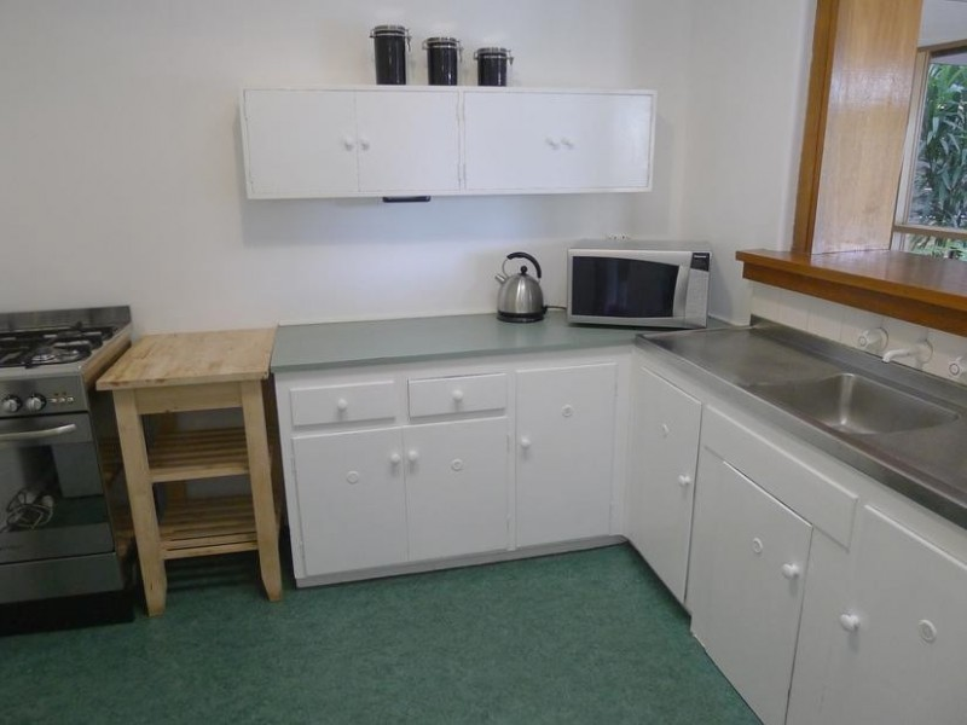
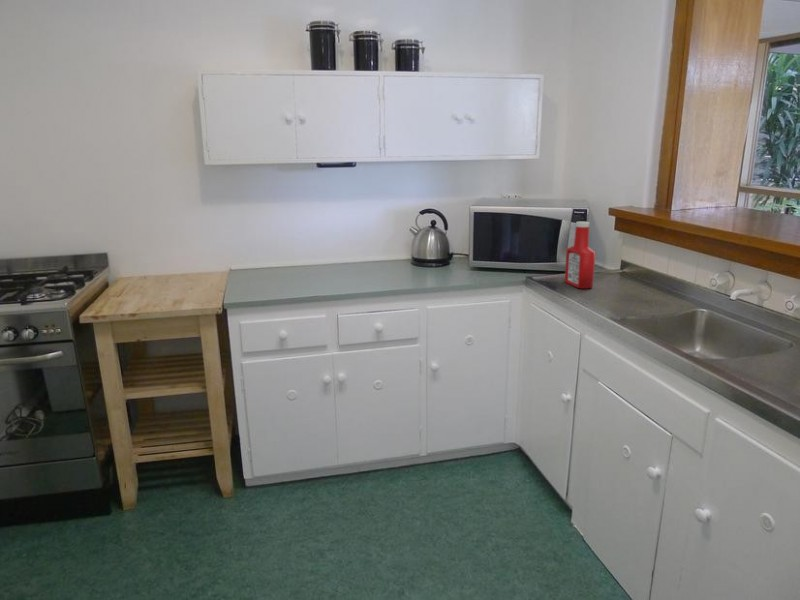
+ soap bottle [564,221,596,290]
